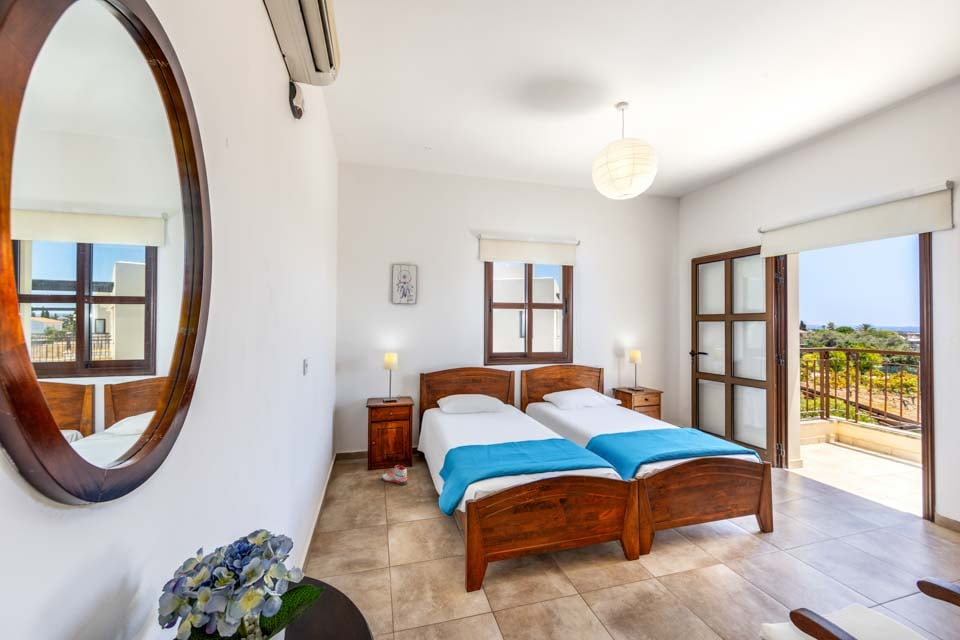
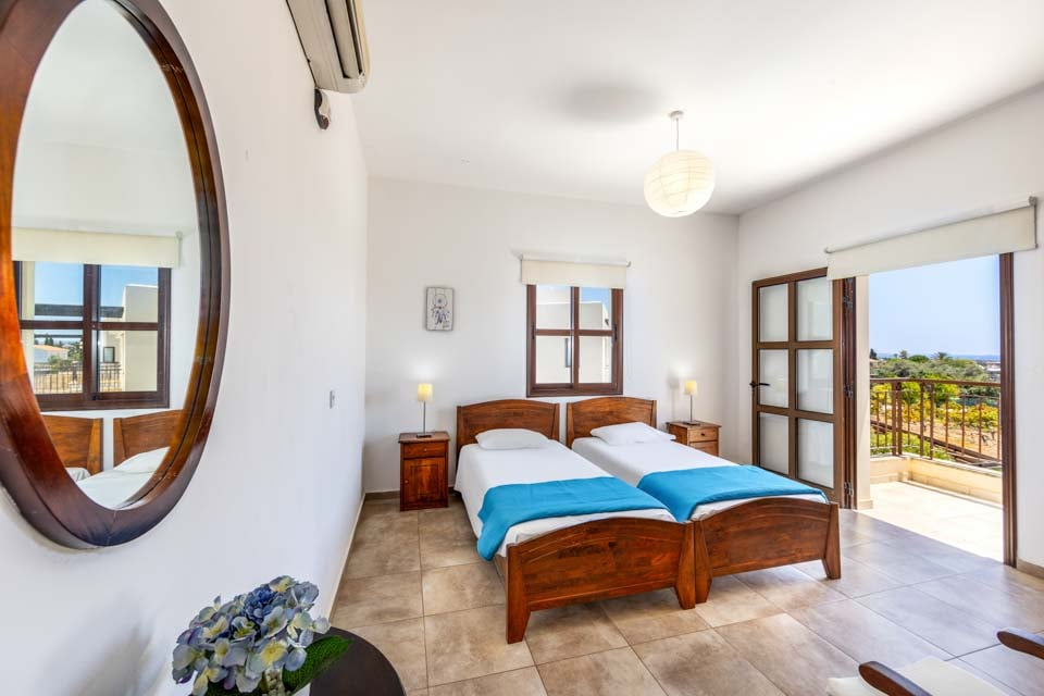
- sneaker [381,464,408,486]
